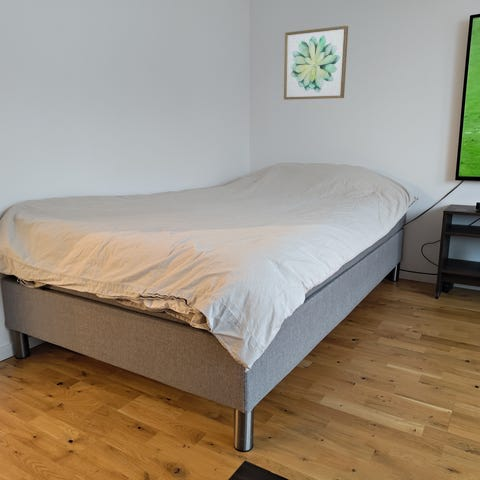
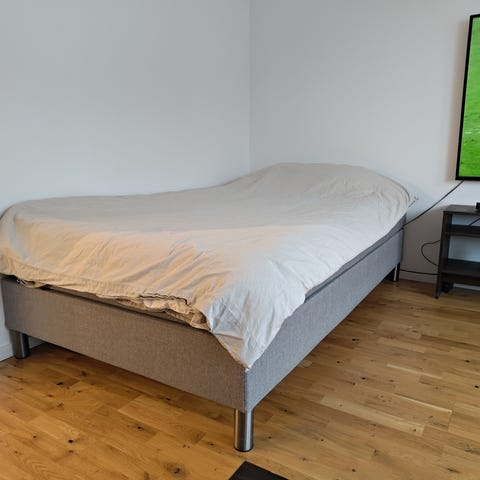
- wall art [283,25,349,101]
